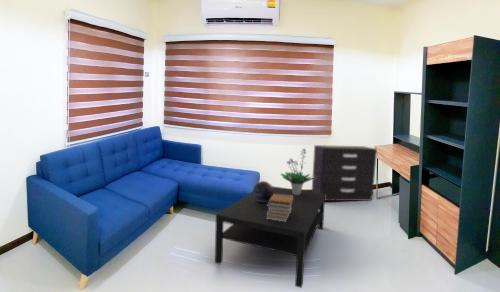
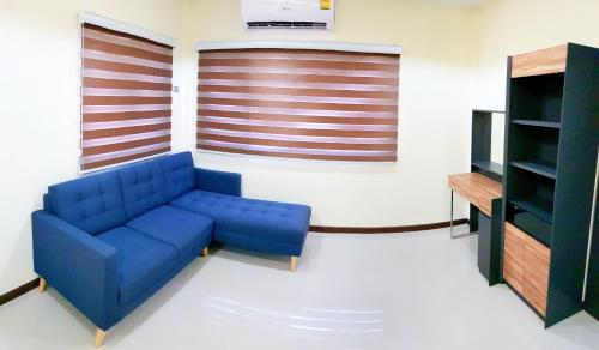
- potted plant [280,148,316,195]
- decorative sphere [252,180,274,202]
- dresser [311,144,378,202]
- book stack [266,193,293,222]
- coffee table [214,185,326,289]
